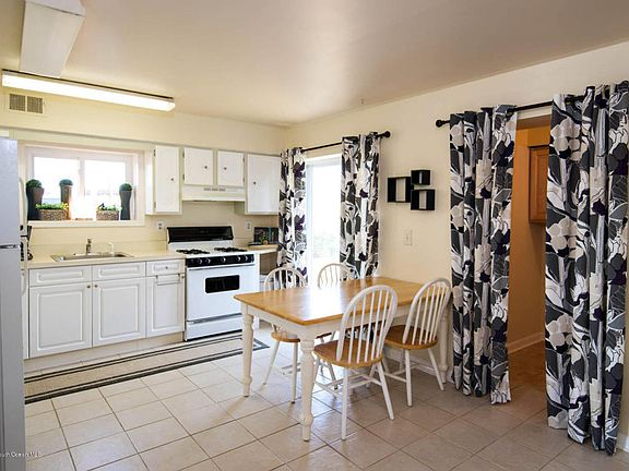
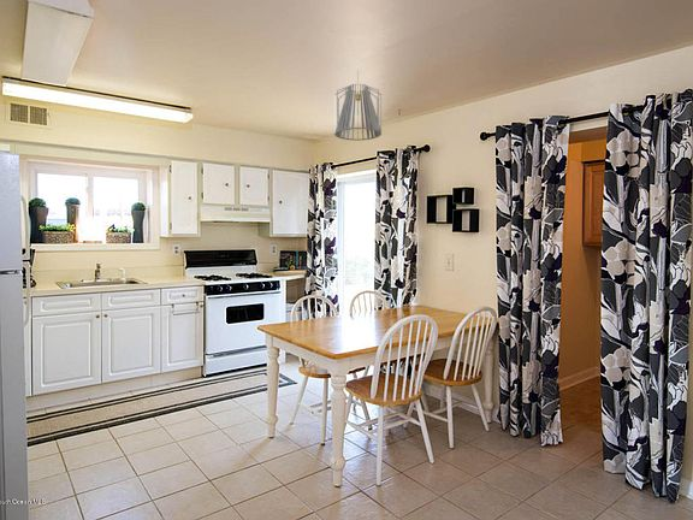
+ pendant light [333,70,383,142]
